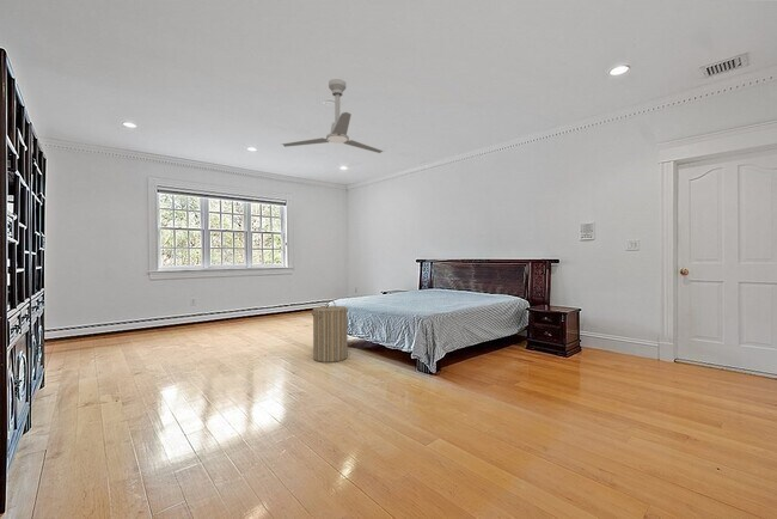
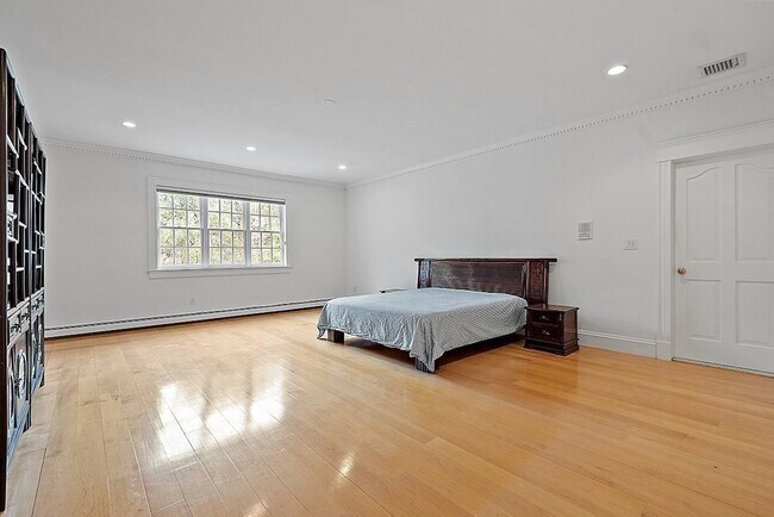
- ceiling fan [280,78,385,154]
- laundry hamper [311,299,349,364]
